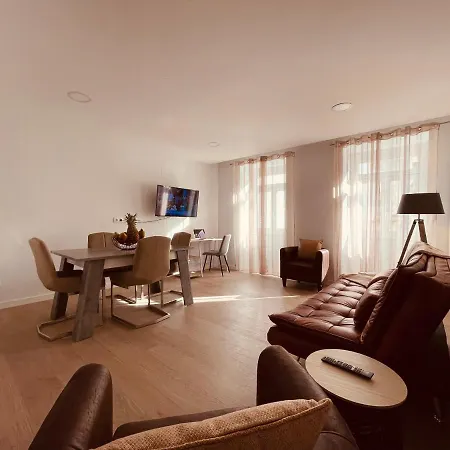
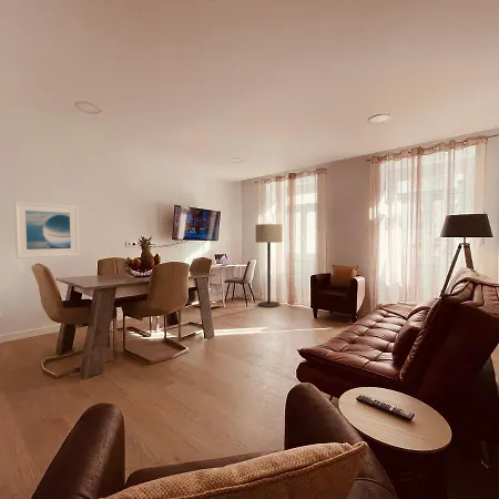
+ floor lamp [255,223,284,308]
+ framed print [13,201,80,259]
